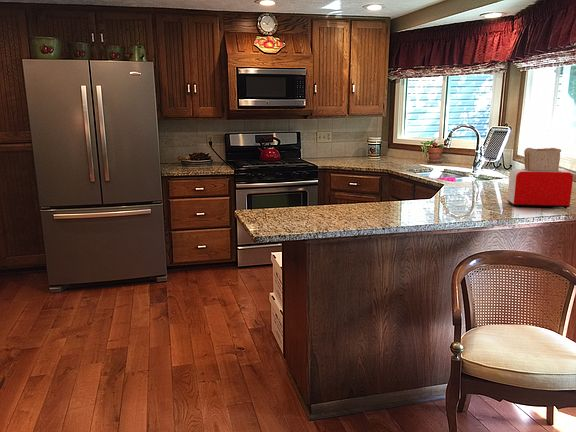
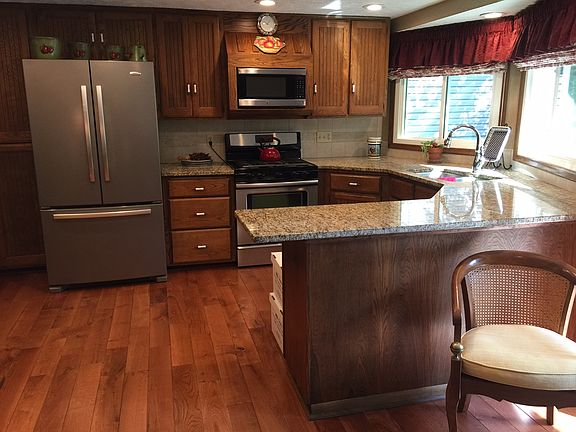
- toaster [506,147,575,209]
